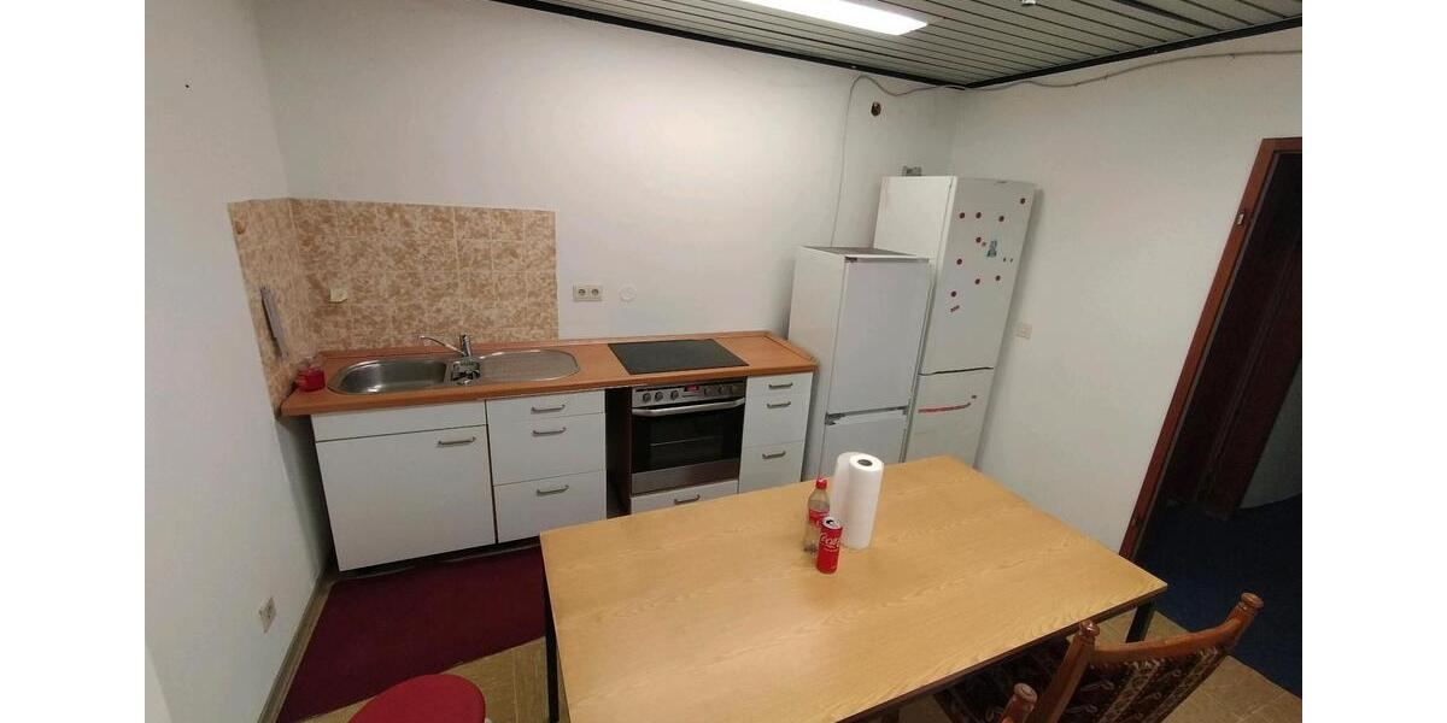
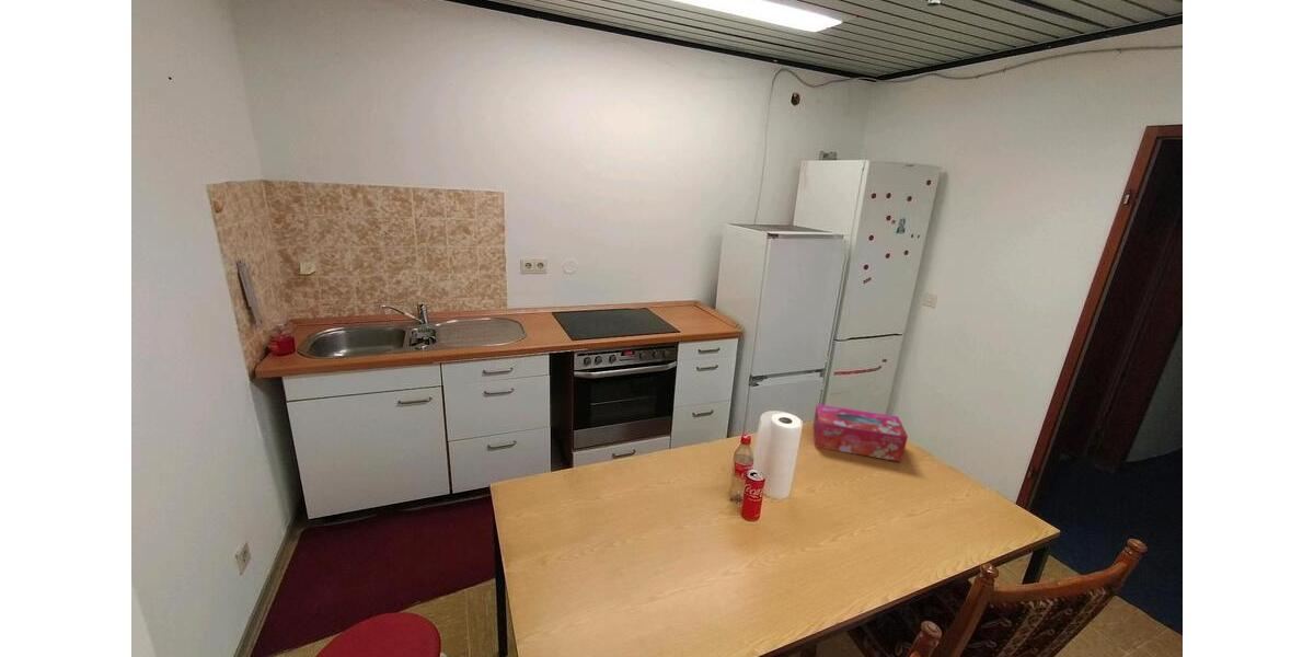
+ tissue box [811,403,909,463]
